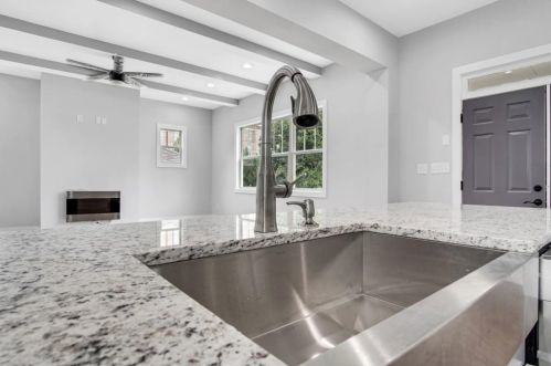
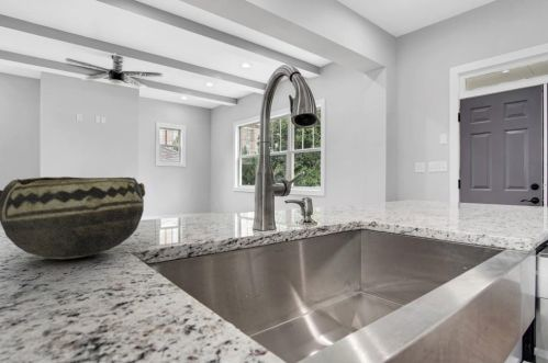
+ ceramic bowl [0,175,146,260]
